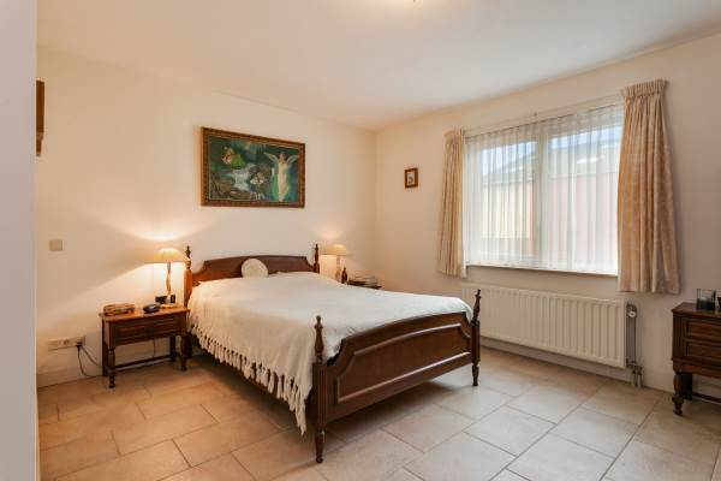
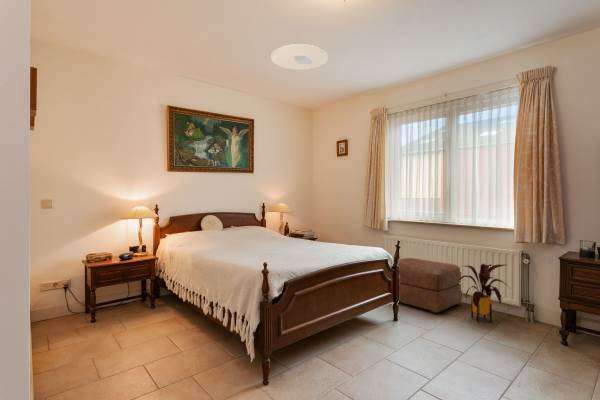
+ house plant [455,263,510,323]
+ ottoman [397,257,463,314]
+ ceiling light [270,43,329,71]
